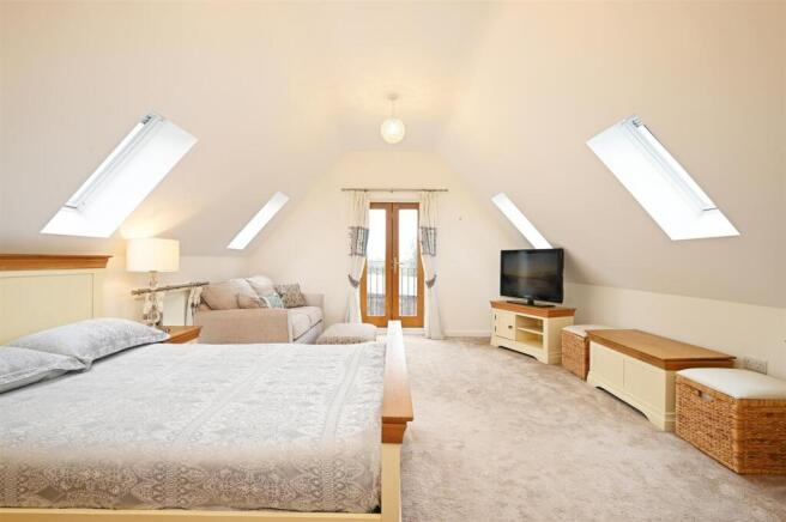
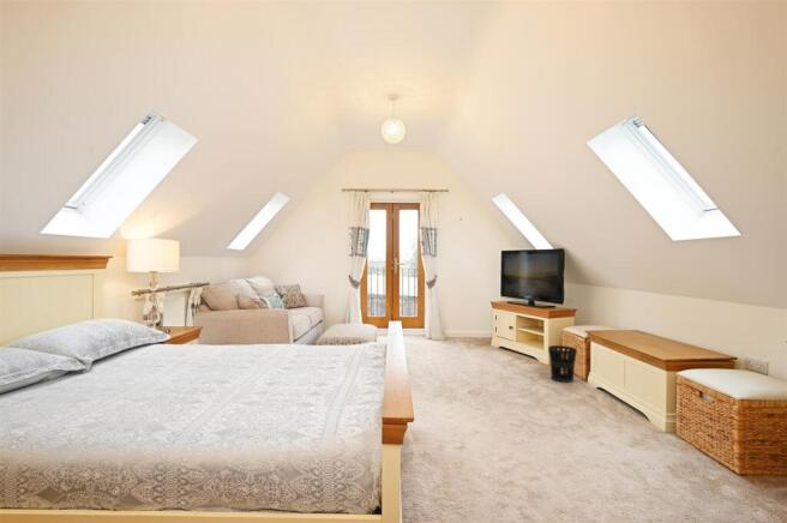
+ wastebasket [547,344,578,384]
